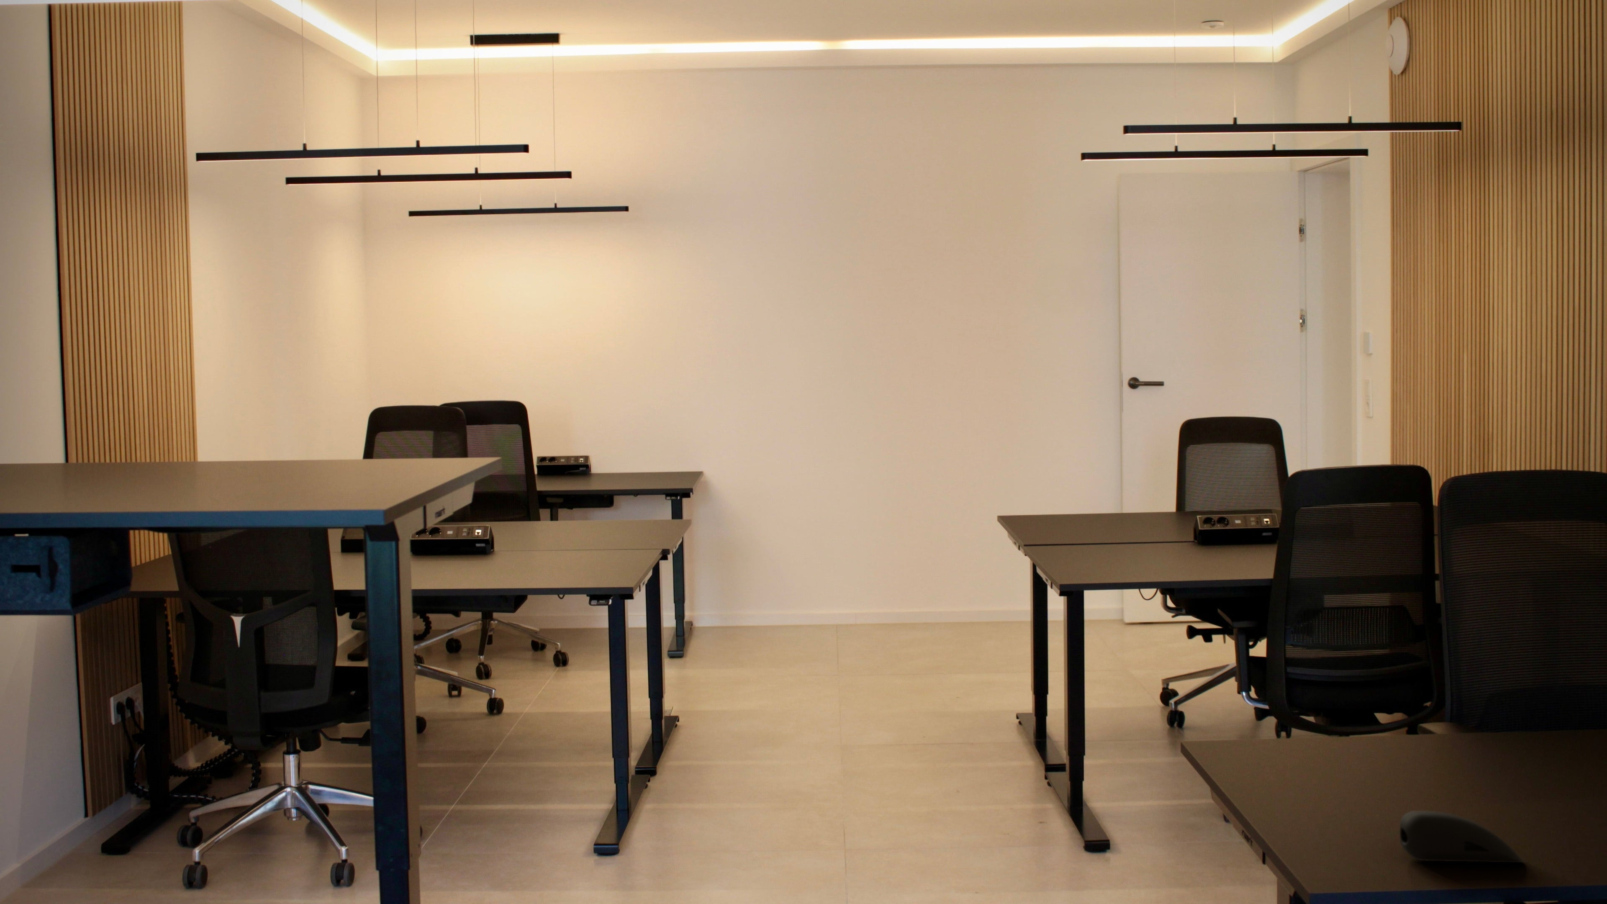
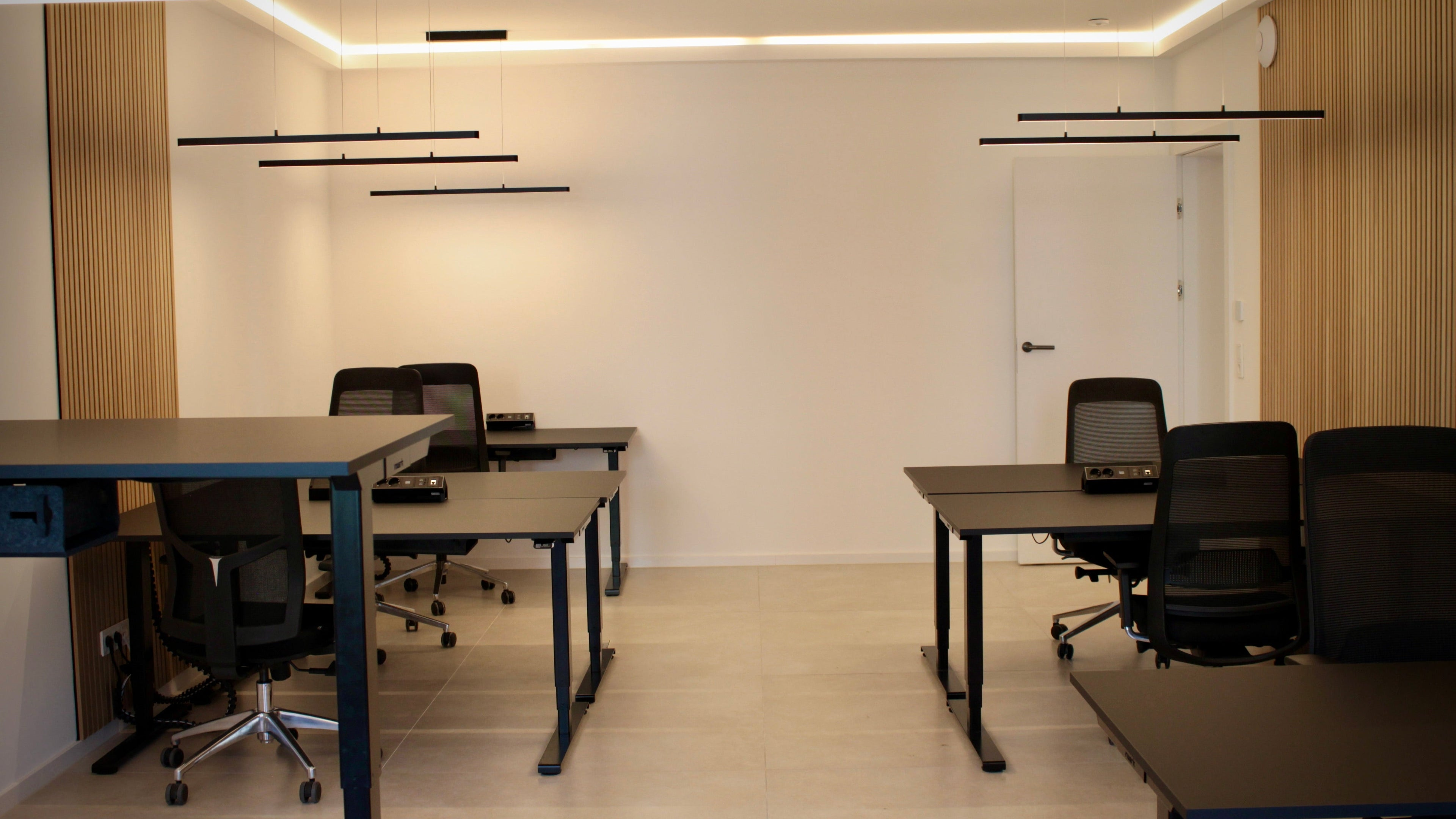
- computer mouse [1400,810,1524,863]
